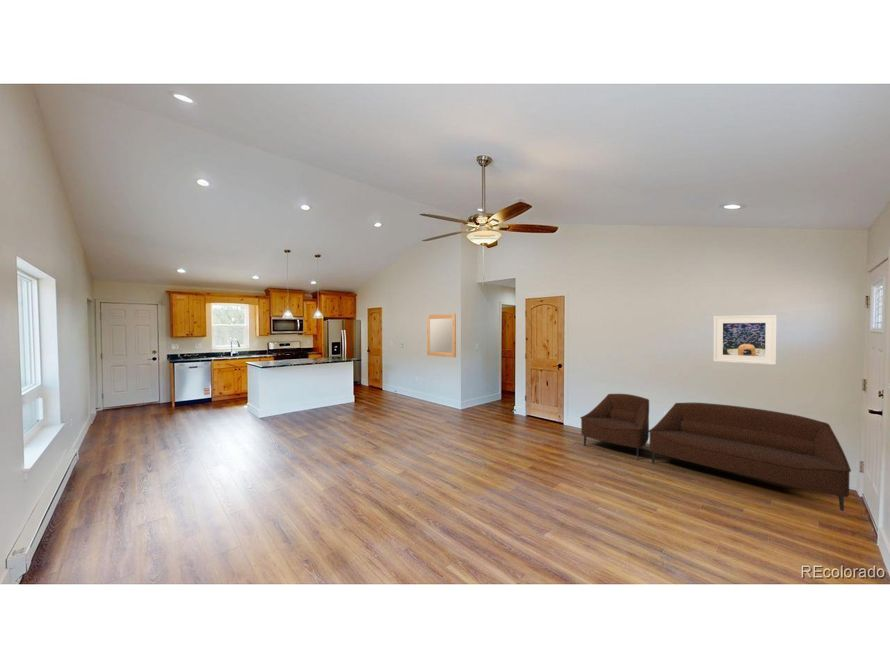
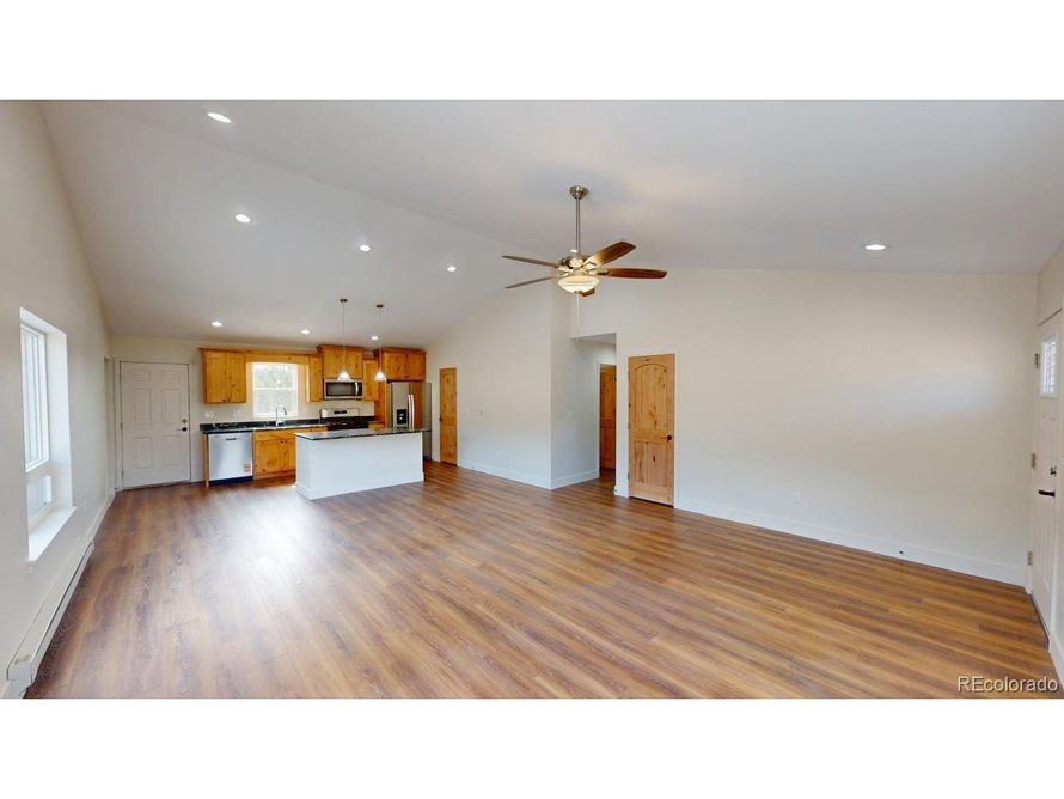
- sofa [579,393,852,512]
- home mirror [426,313,457,358]
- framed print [713,314,778,366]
